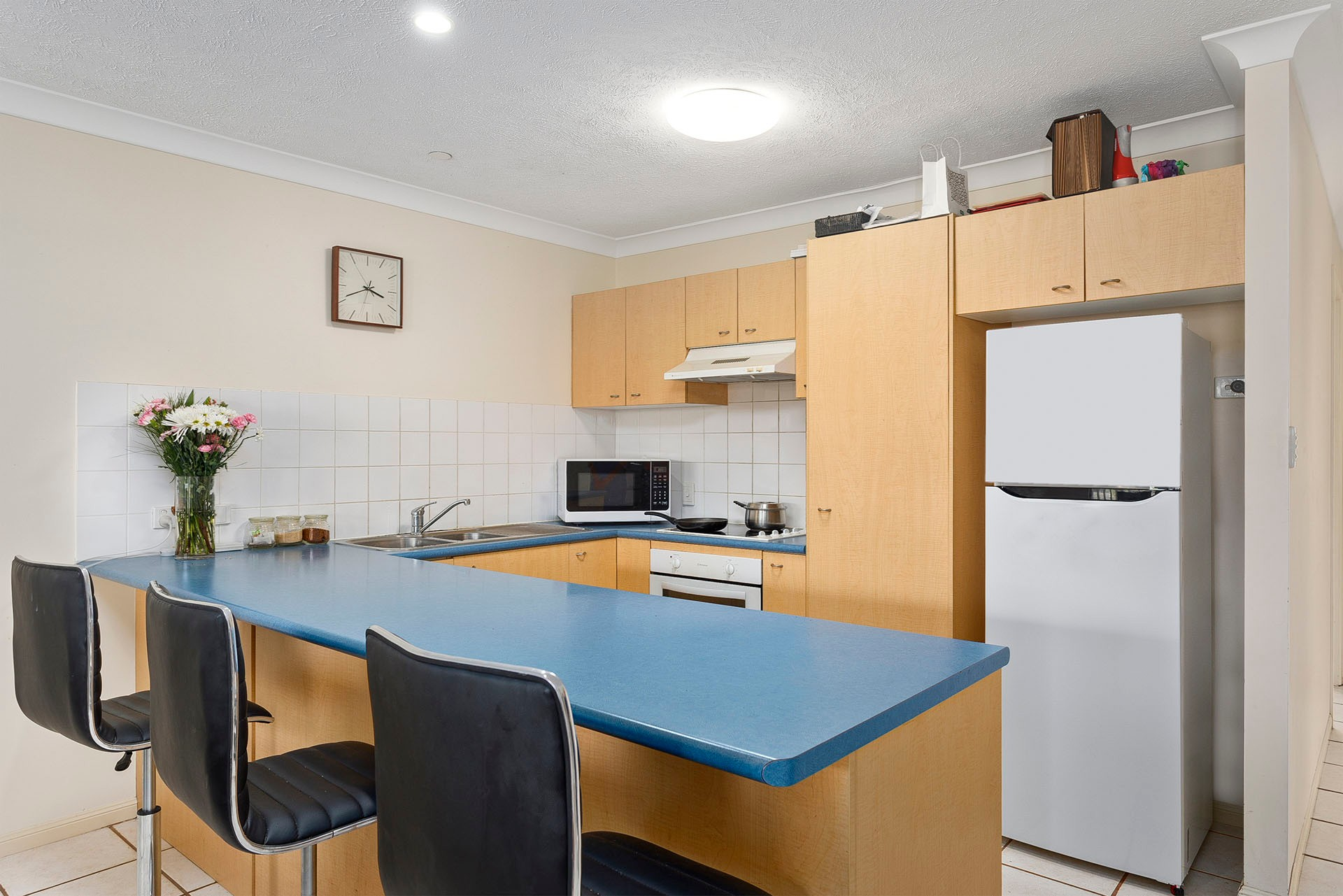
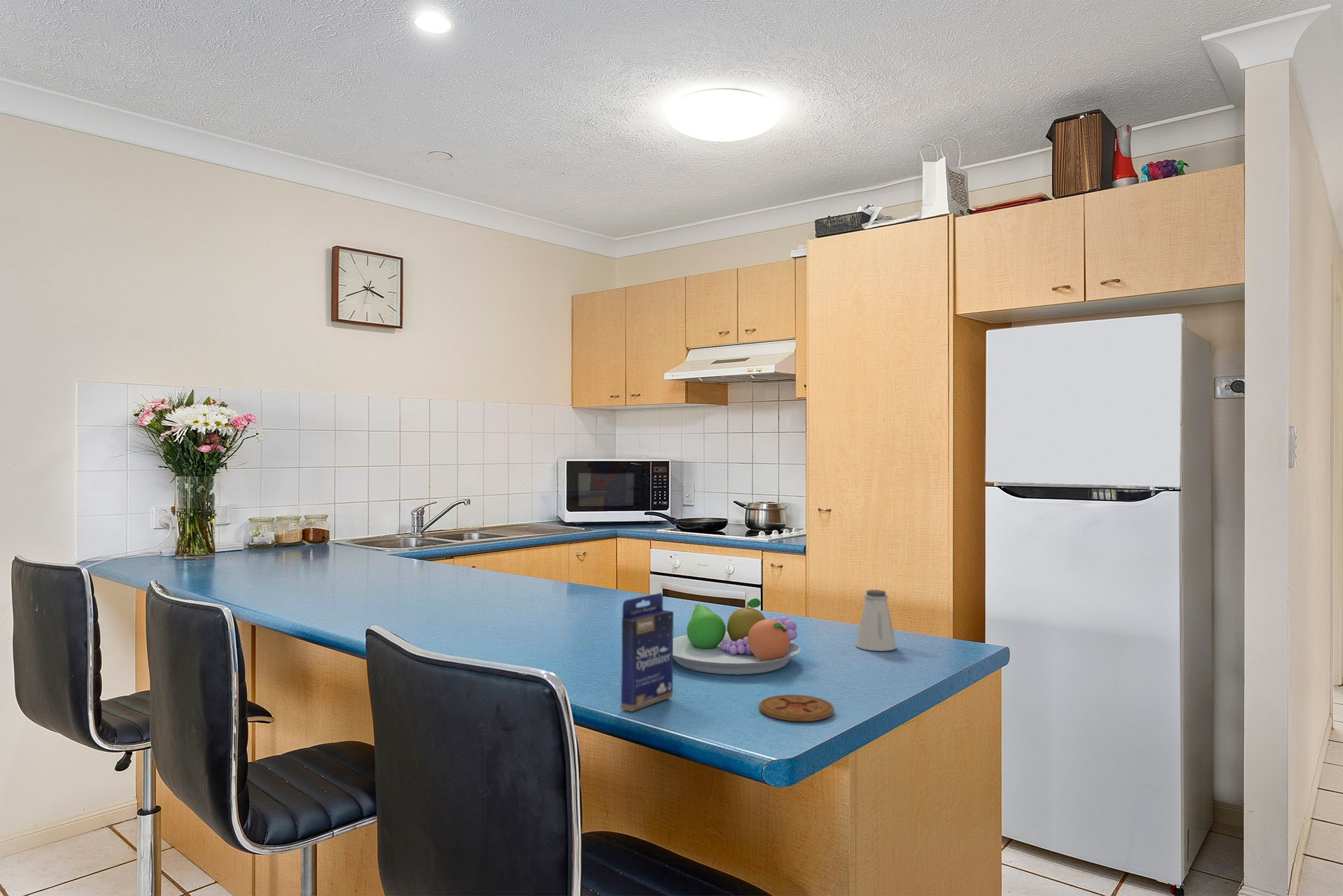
+ saltshaker [855,589,897,652]
+ coaster [758,694,834,722]
+ fruit bowl [673,598,802,675]
+ small box [620,592,674,712]
